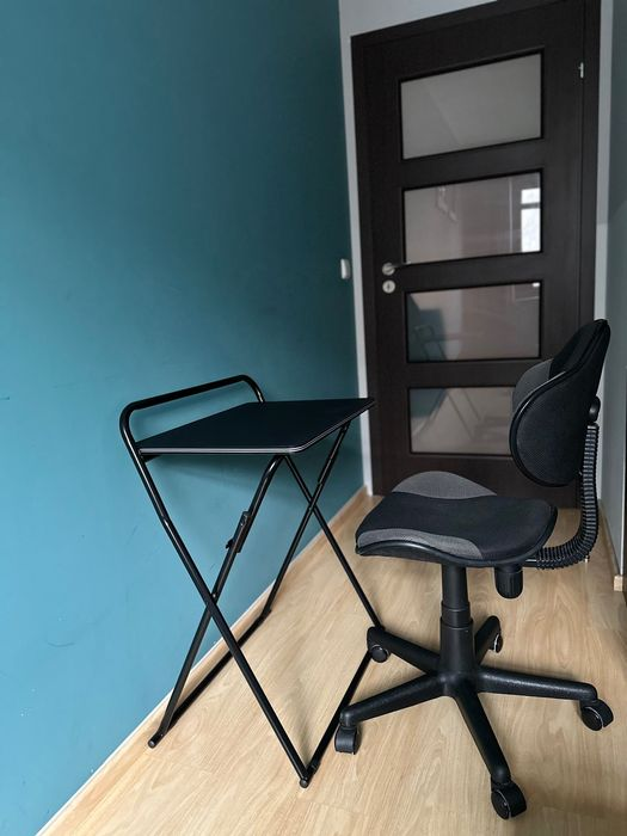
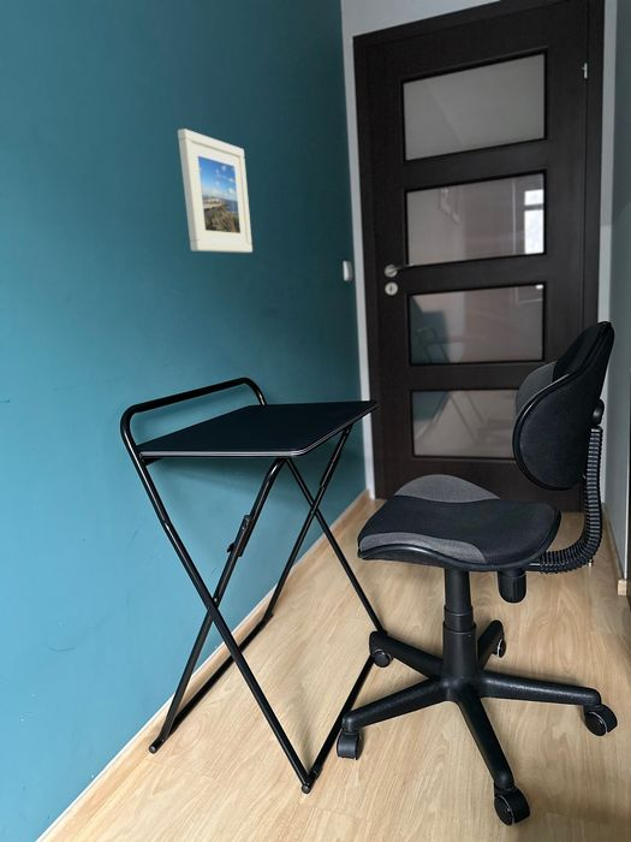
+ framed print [177,128,254,254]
